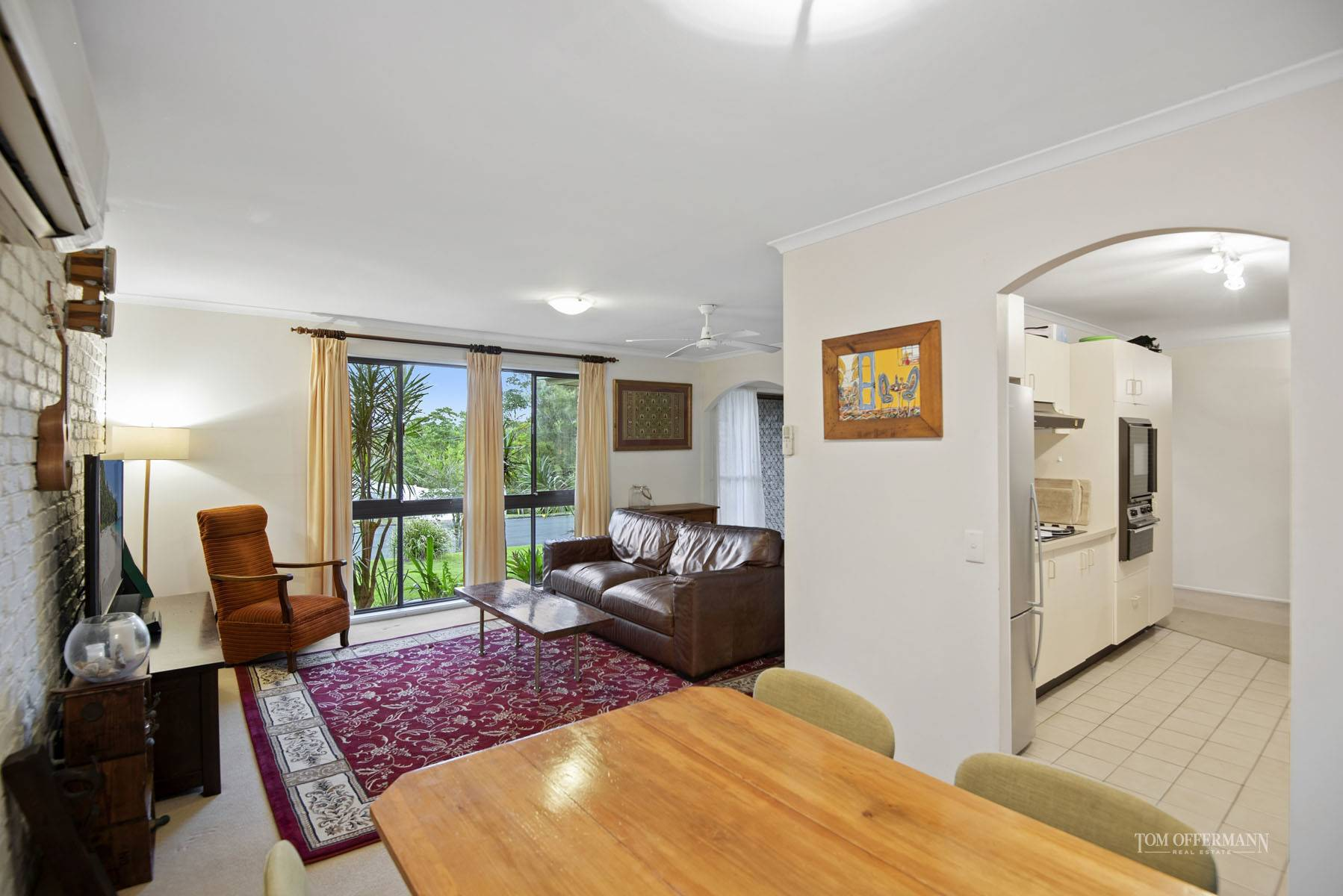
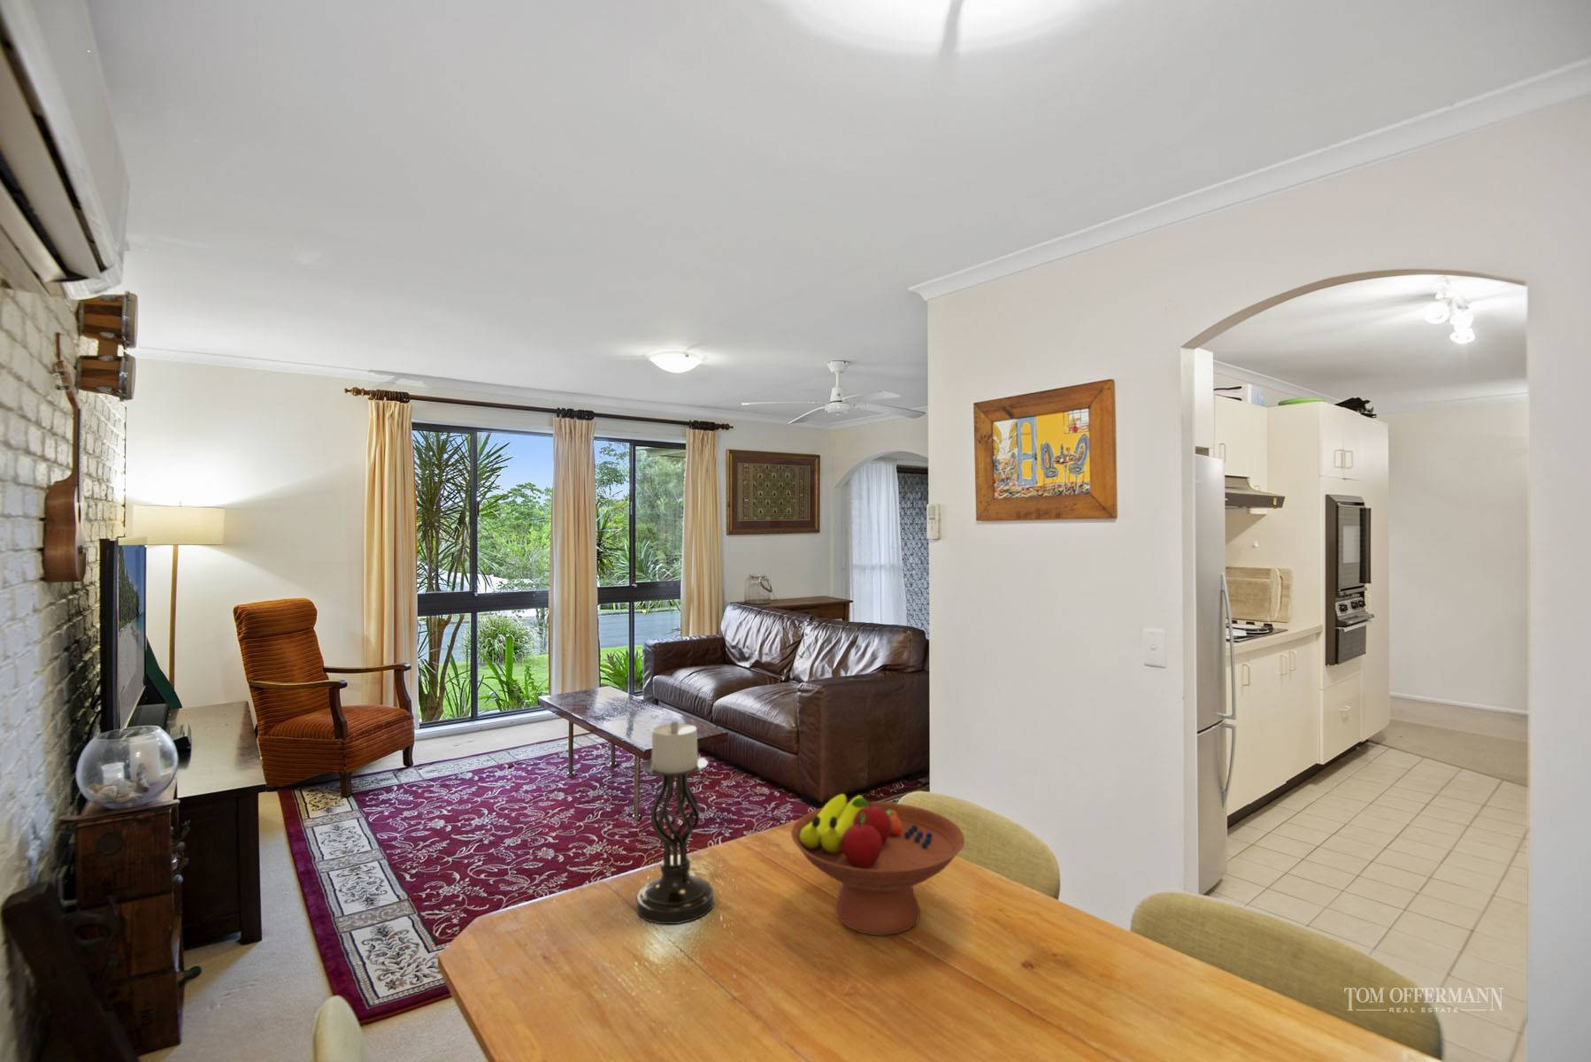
+ fruit bowl [790,793,965,936]
+ candle holder [635,721,716,925]
